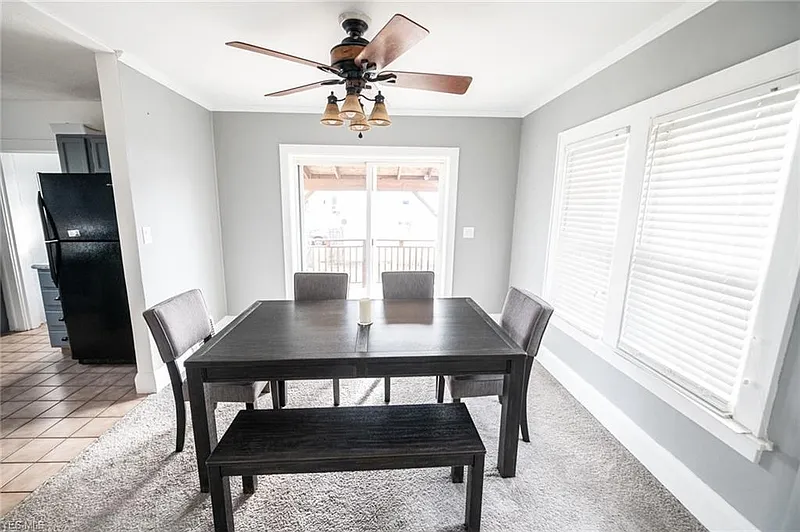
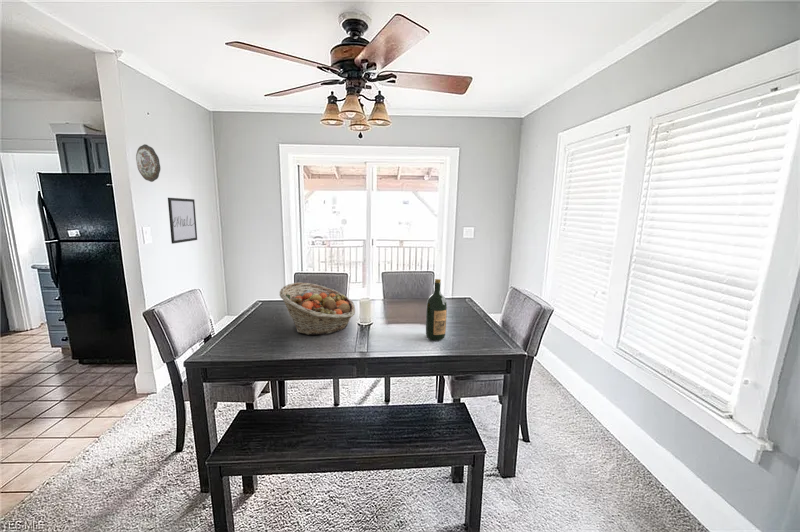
+ wall art [167,197,198,245]
+ wine bottle [425,278,448,342]
+ decorative plate [135,143,161,183]
+ fruit basket [279,282,356,336]
